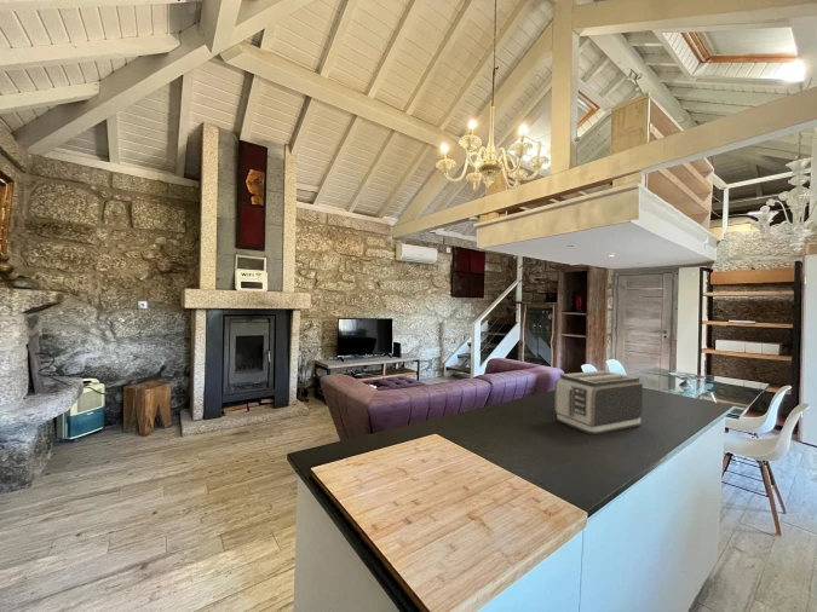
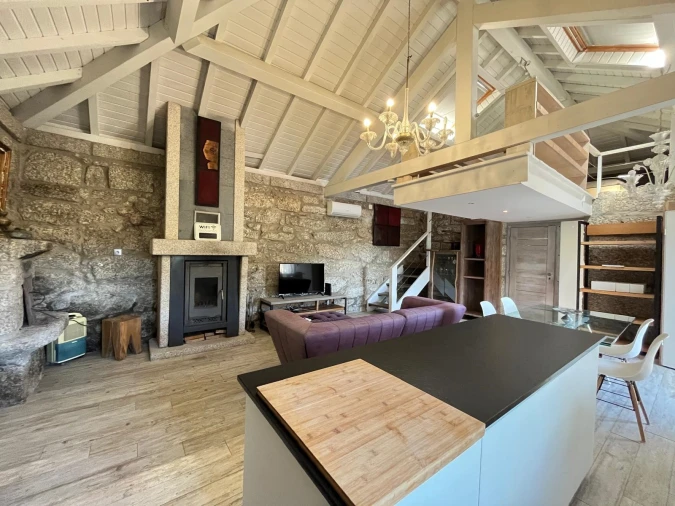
- toaster [553,369,644,435]
